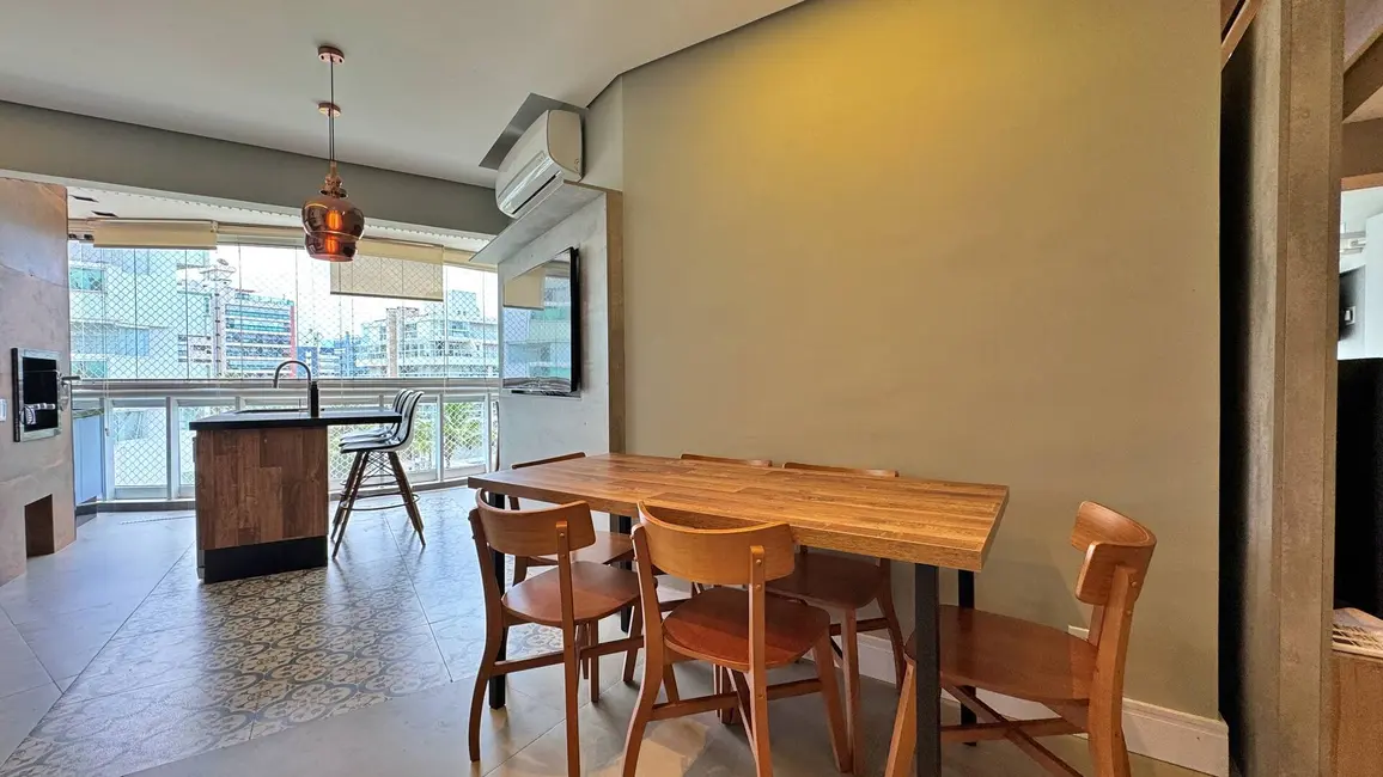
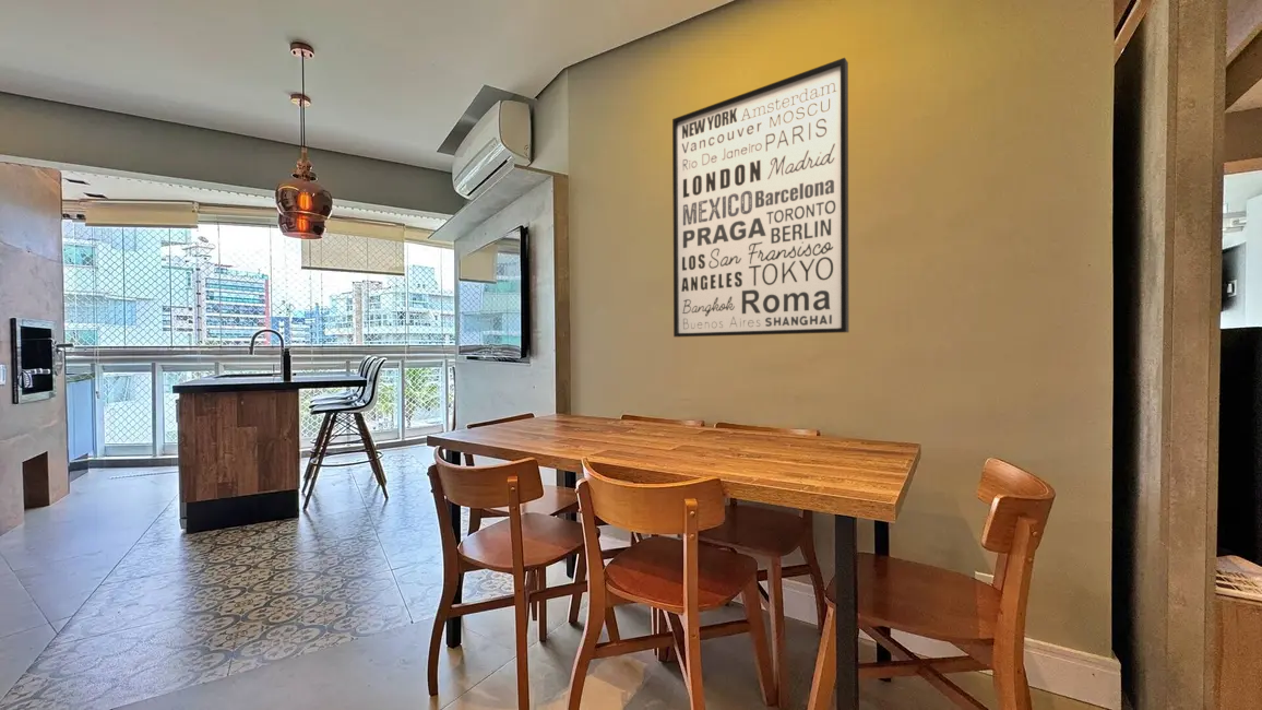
+ wall art [671,57,849,339]
